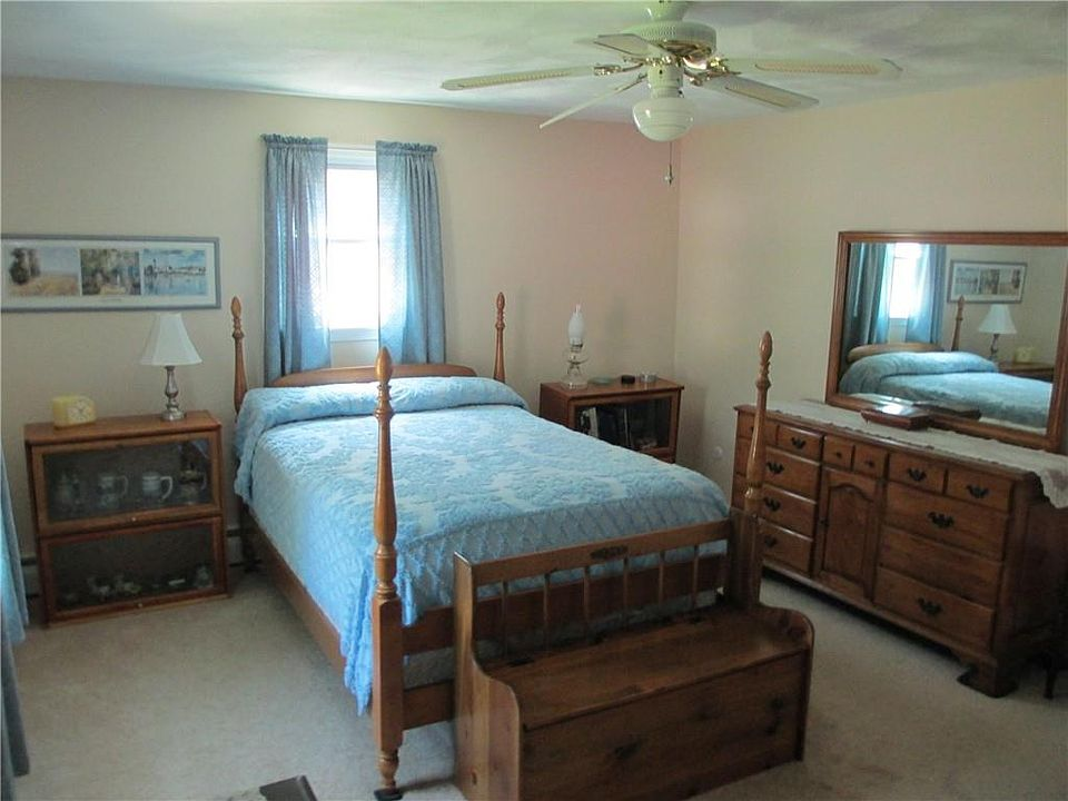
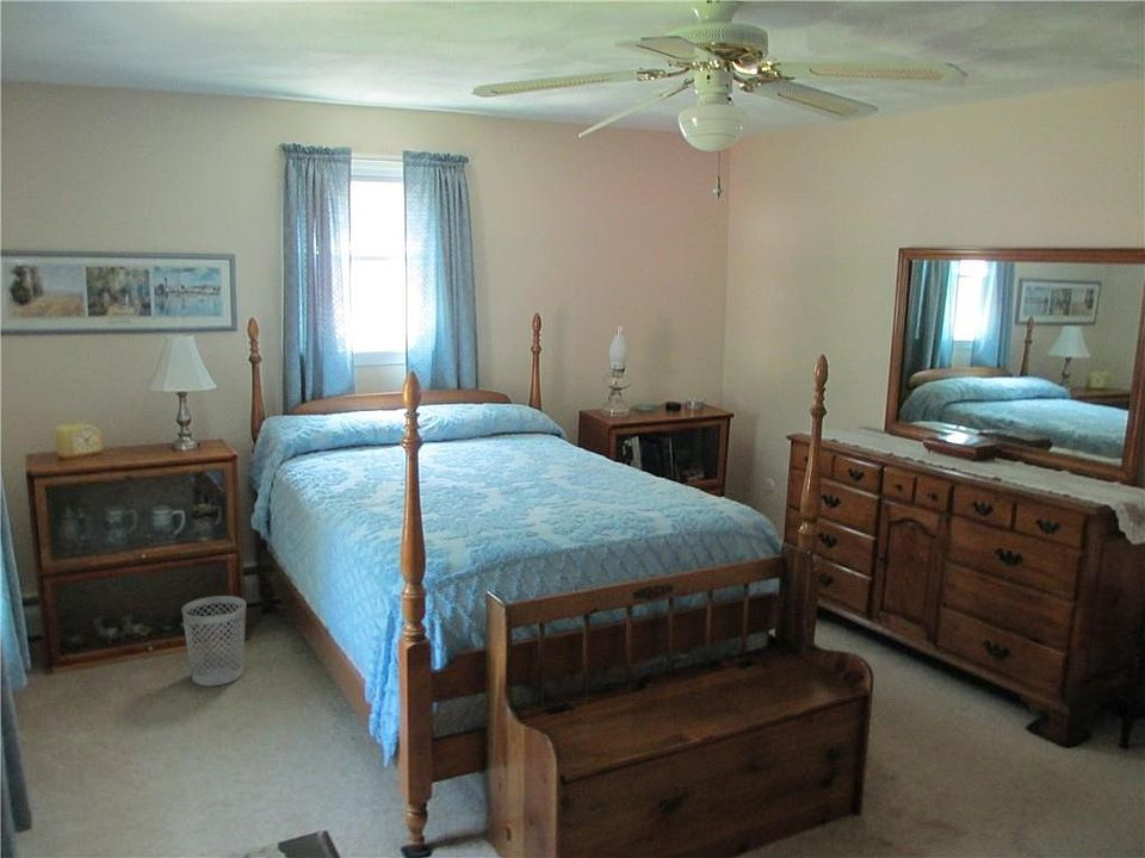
+ wastebasket [181,595,247,688]
